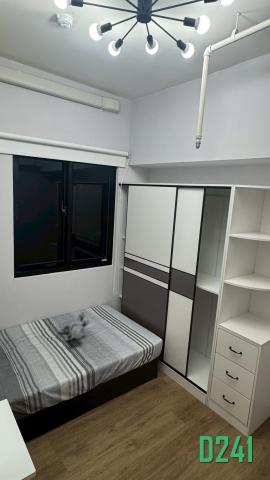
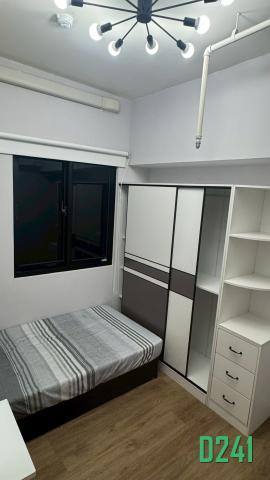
- teddy bear [58,310,90,342]
